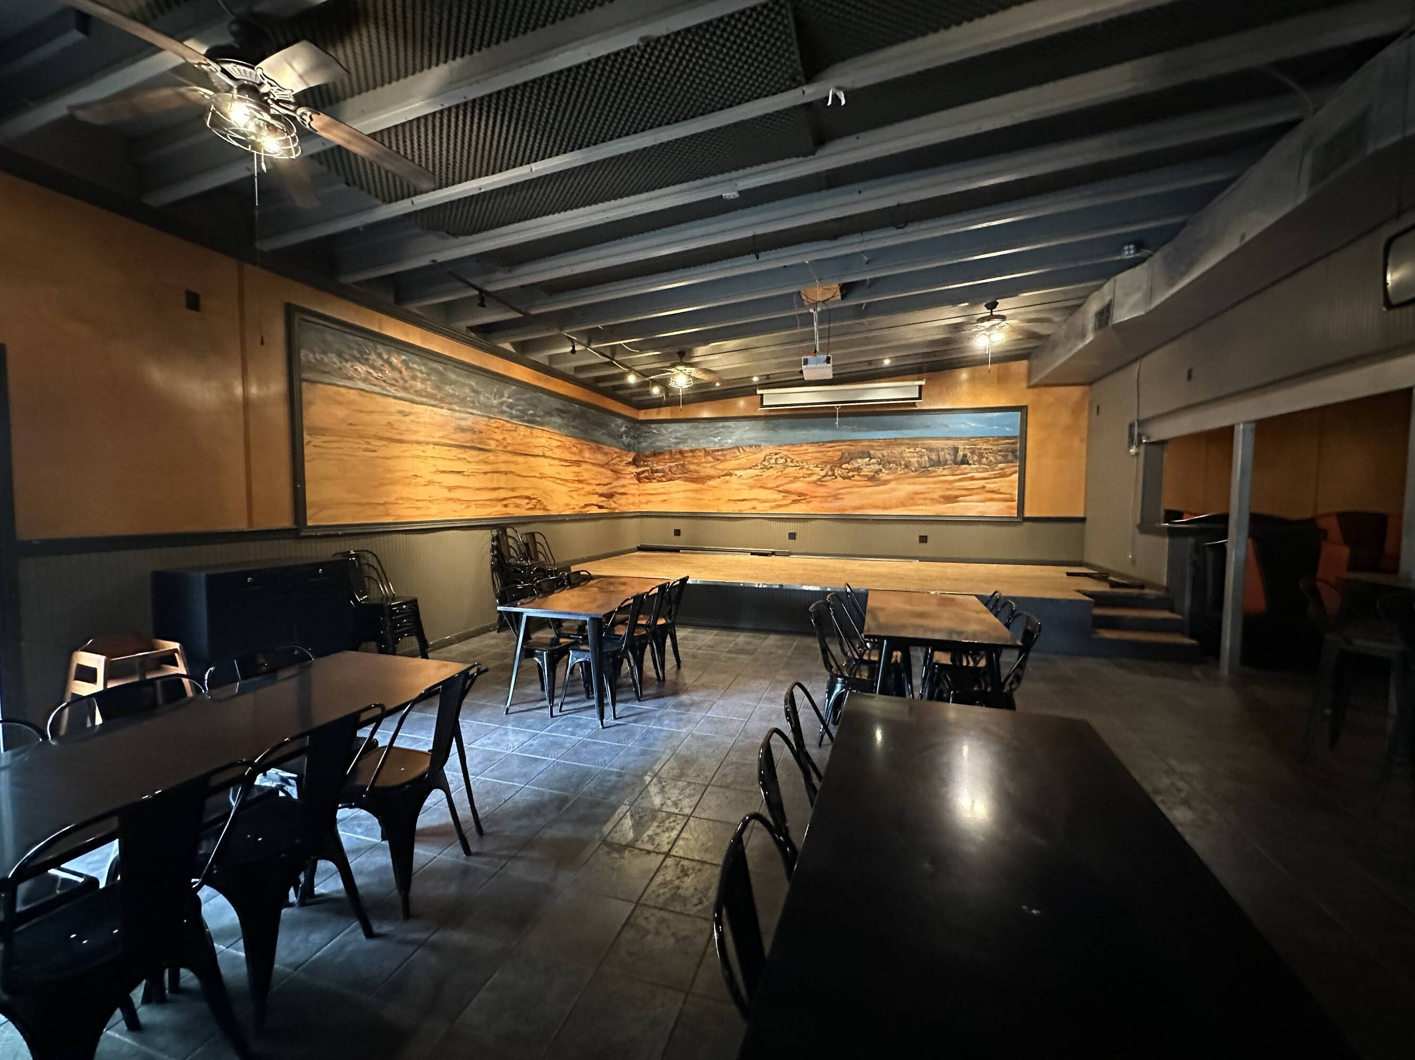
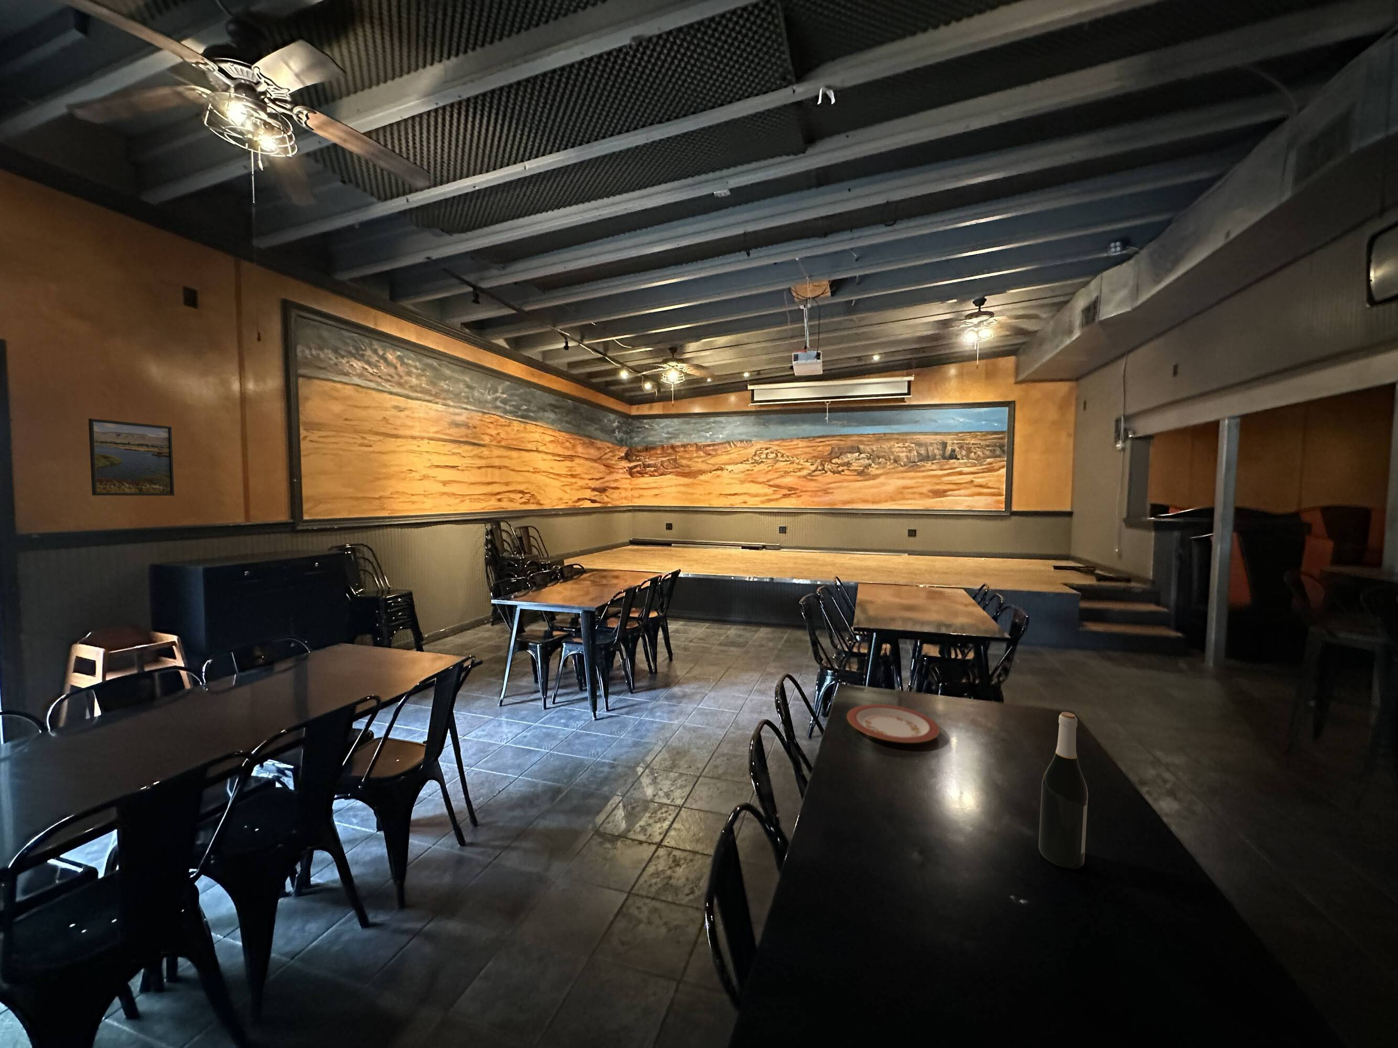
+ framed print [88,418,175,496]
+ plate [847,703,940,743]
+ wine bottle [1038,711,1089,870]
